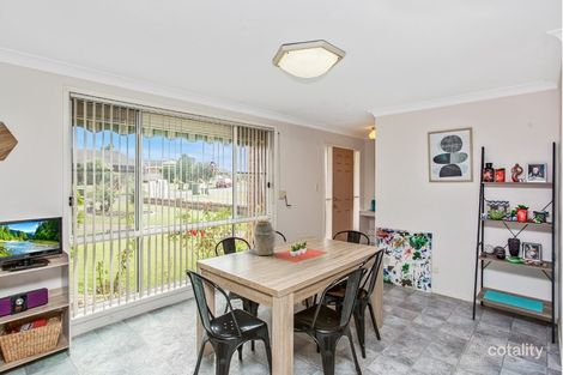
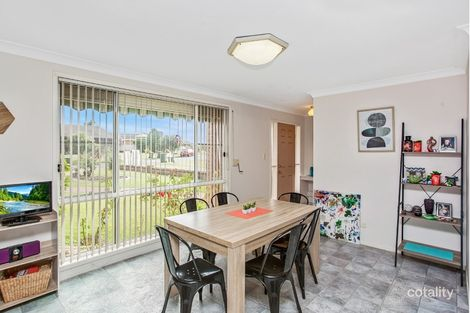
- vase [252,219,277,256]
